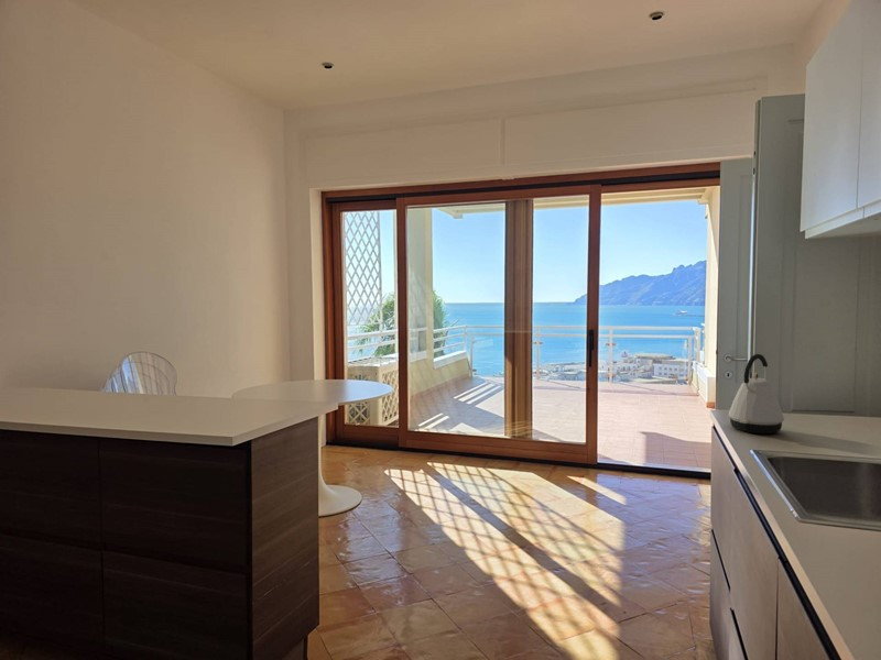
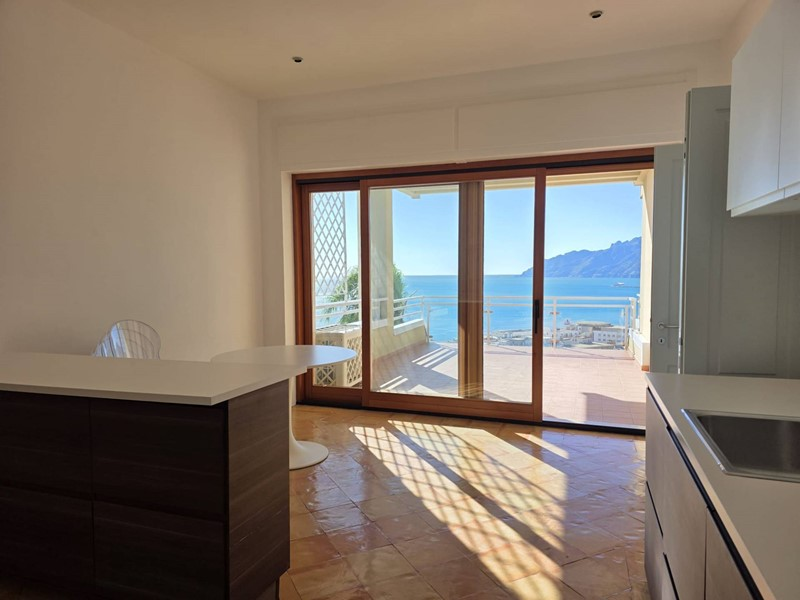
- kettle [728,353,785,435]
